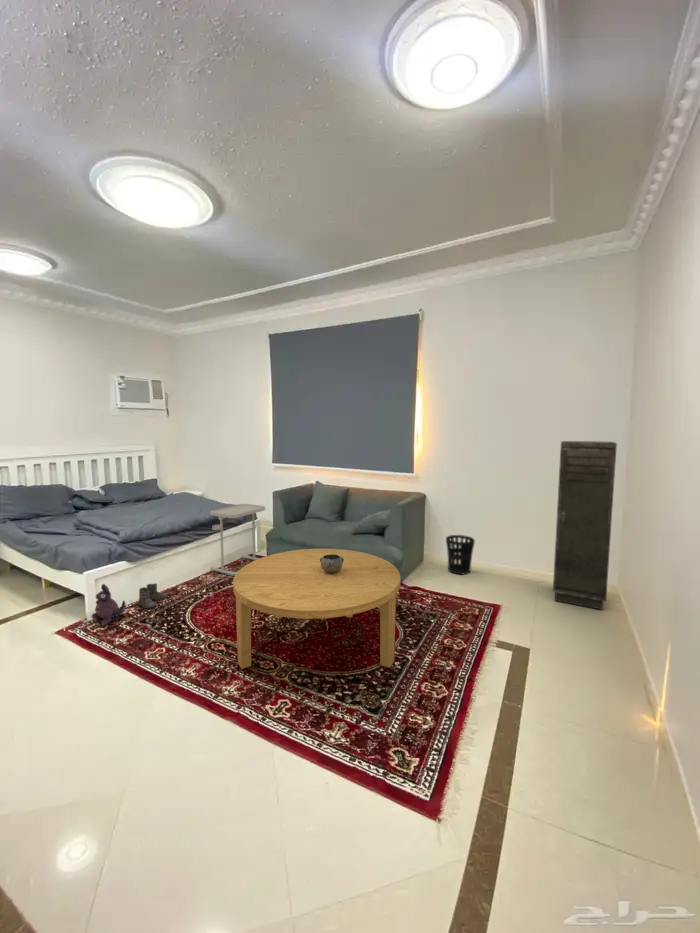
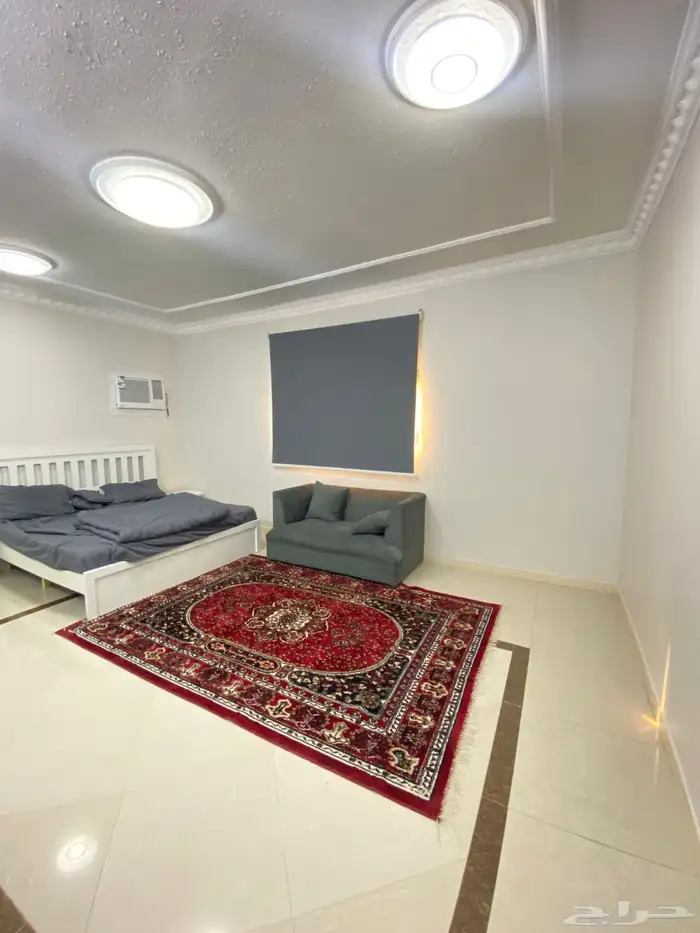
- boots [137,582,169,610]
- coffee table [232,548,401,670]
- plush toy [90,583,126,627]
- storage cabinet [552,440,618,611]
- side table [209,503,266,577]
- wastebasket [445,534,476,576]
- decorative bowl [320,554,344,573]
